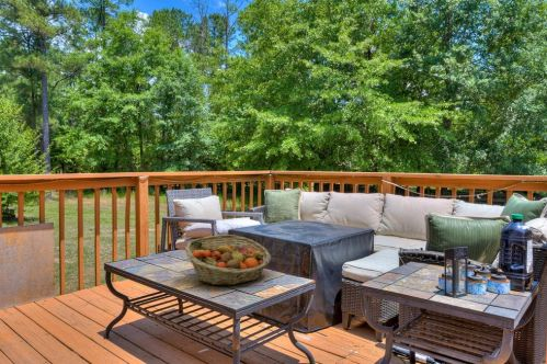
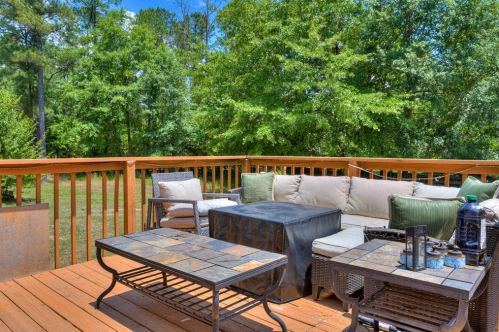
- fruit basket [184,234,272,286]
